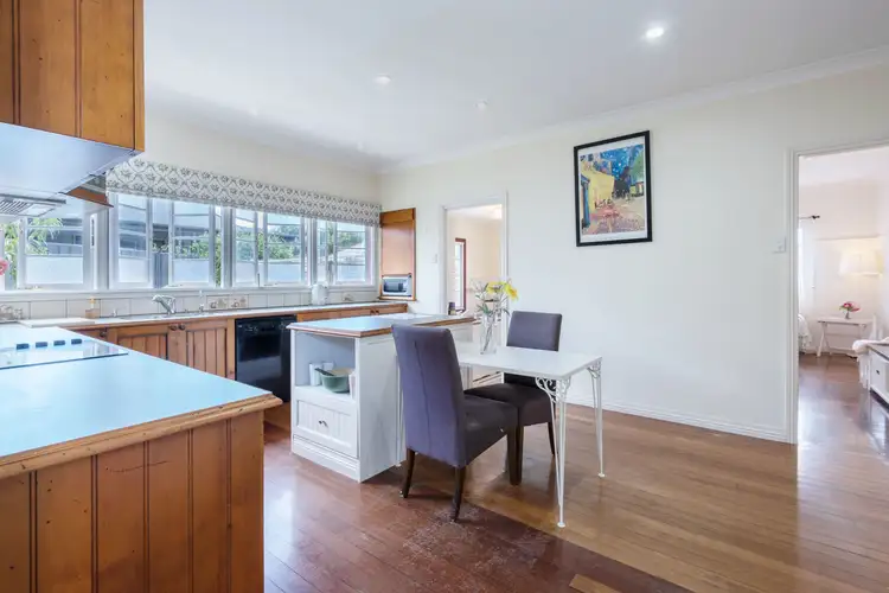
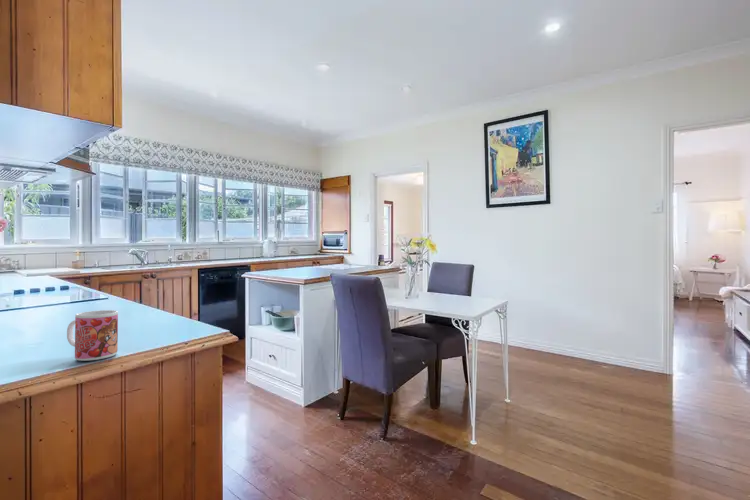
+ mug [66,309,119,362]
